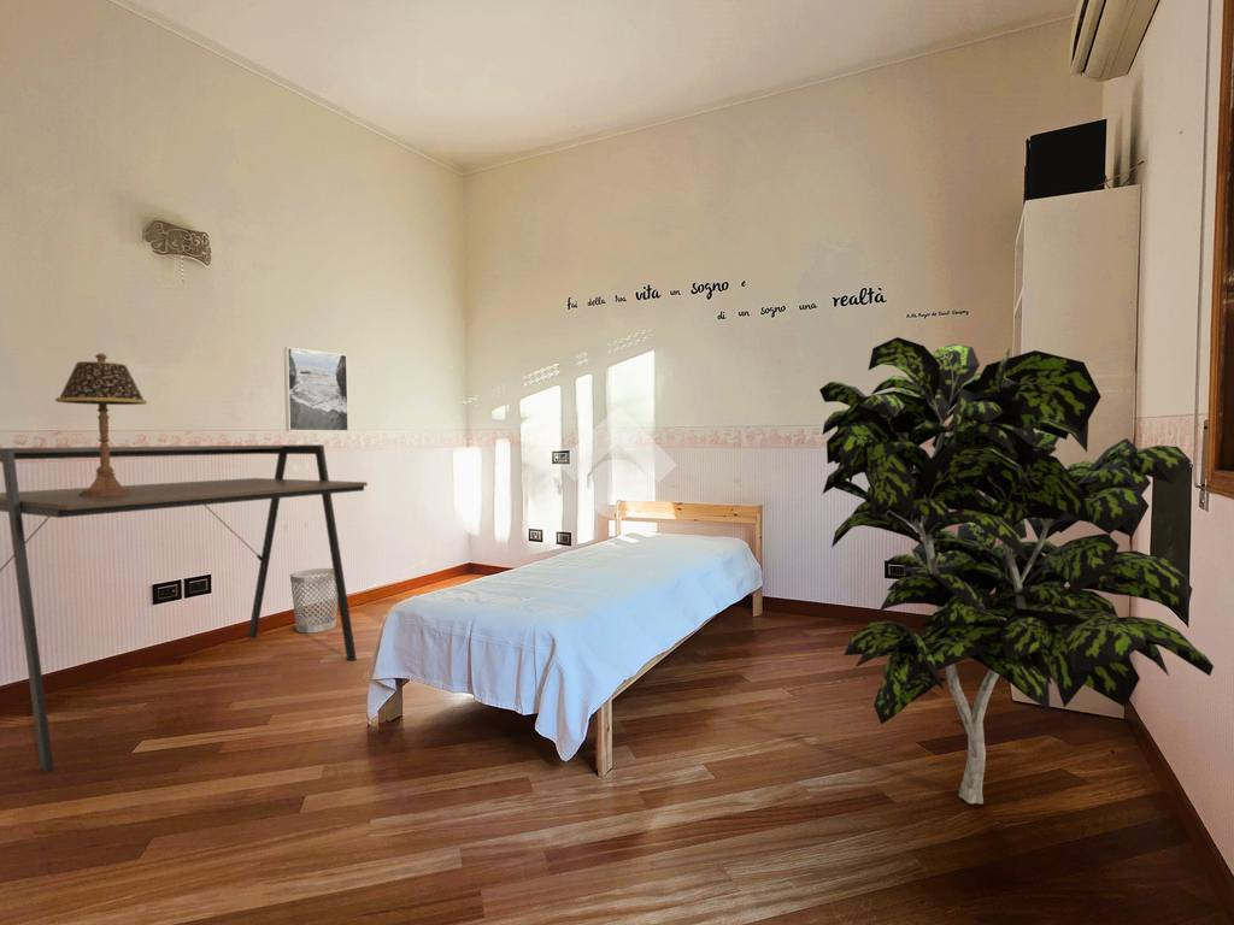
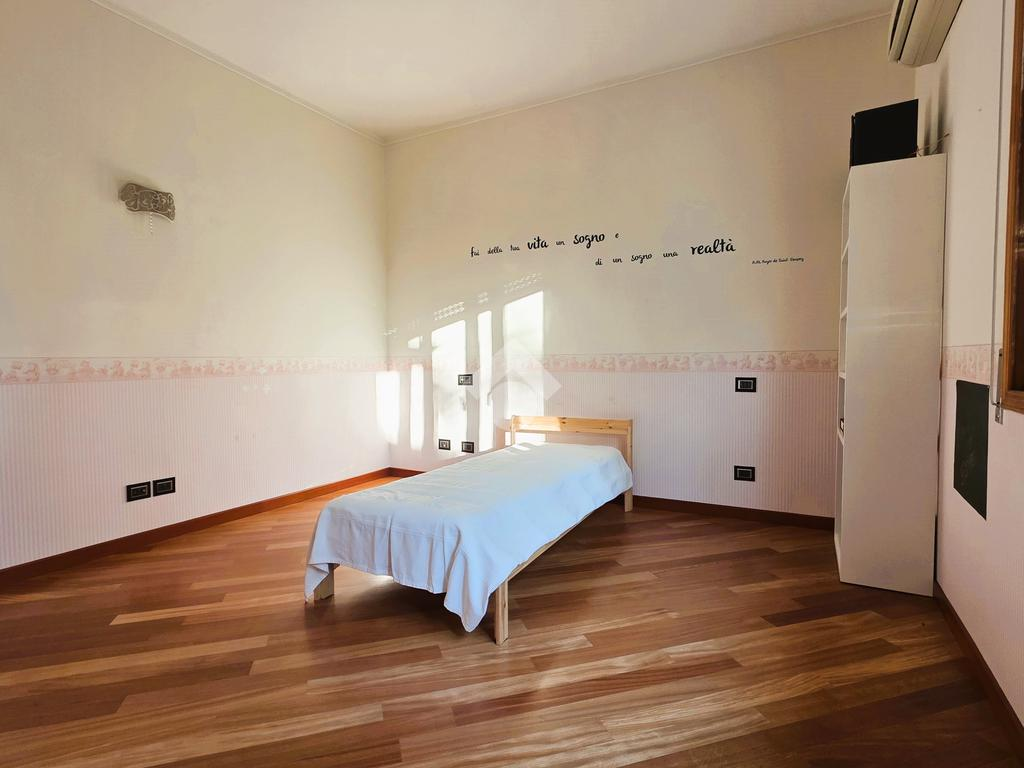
- desk [0,443,369,773]
- wastebasket [289,567,339,634]
- indoor plant [818,336,1215,805]
- table lamp [54,353,148,496]
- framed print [283,346,349,432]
